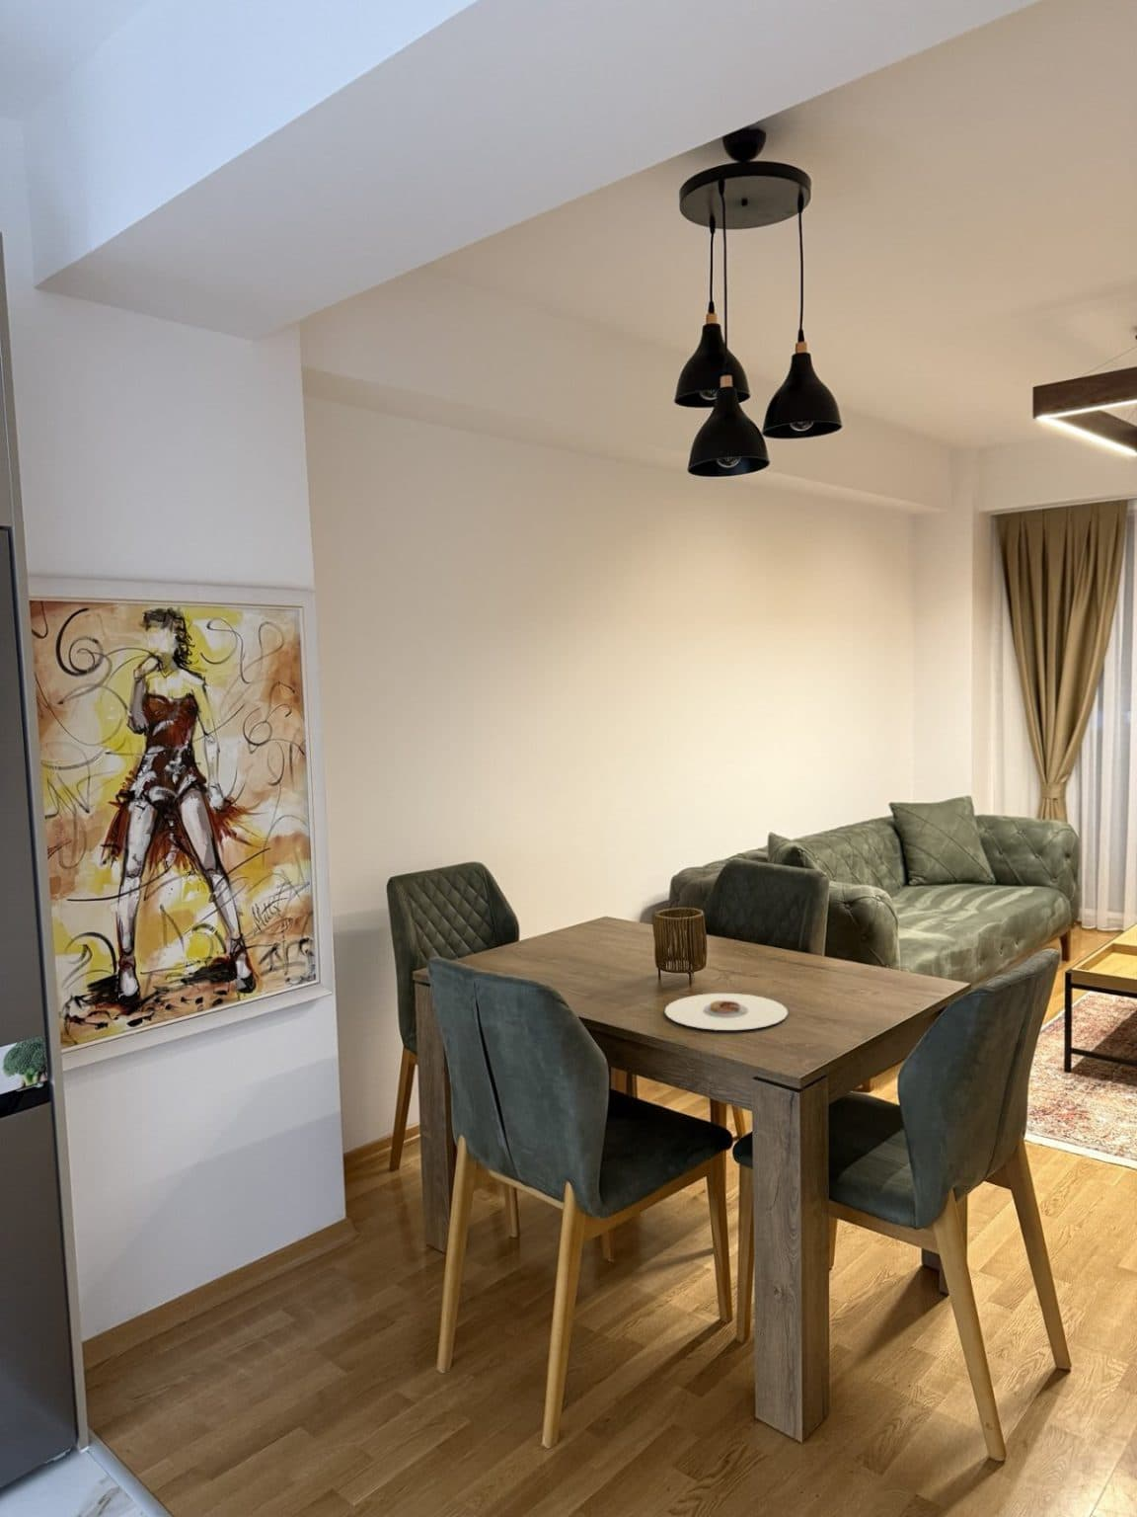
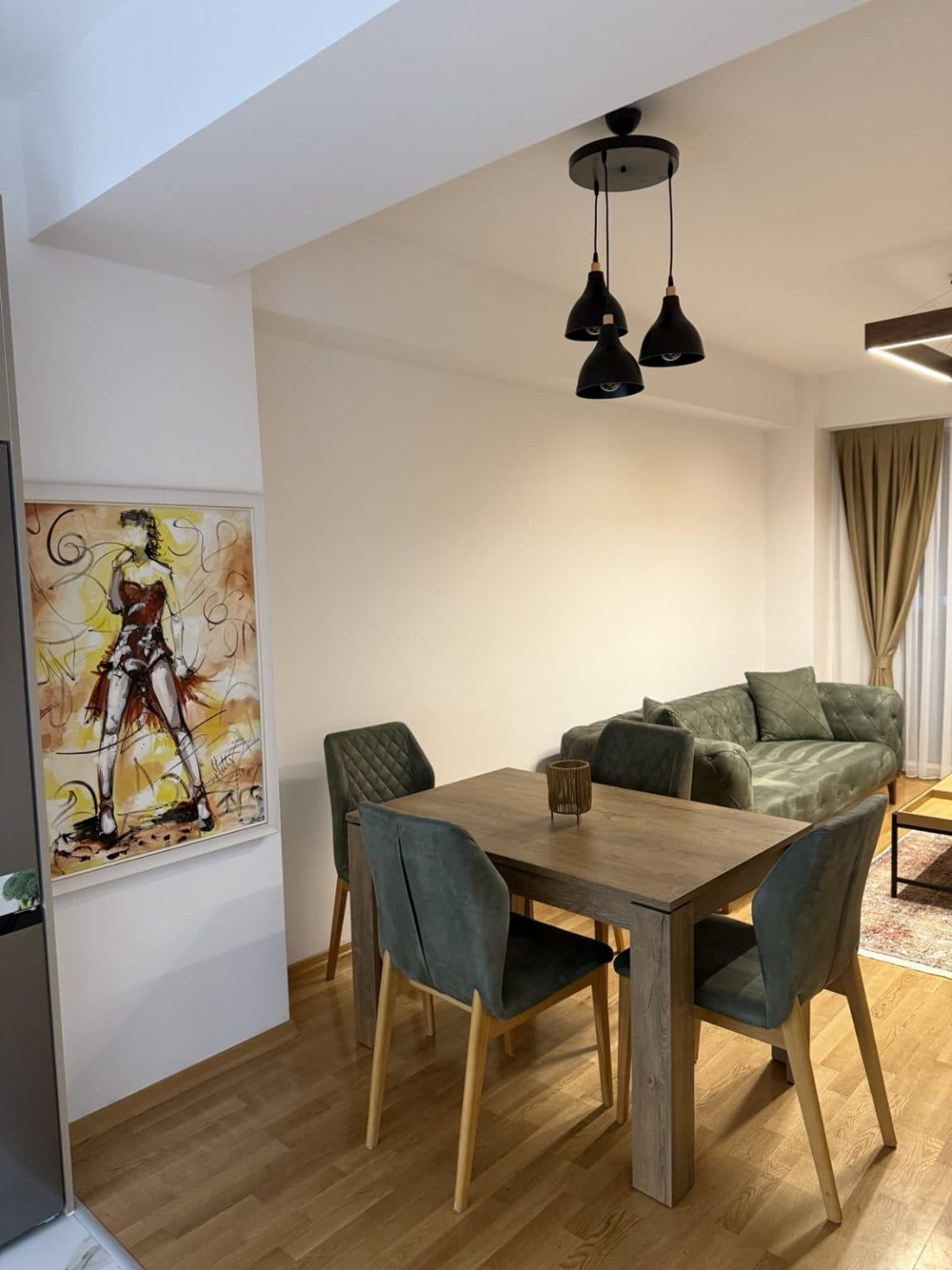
- plate [664,993,788,1031]
